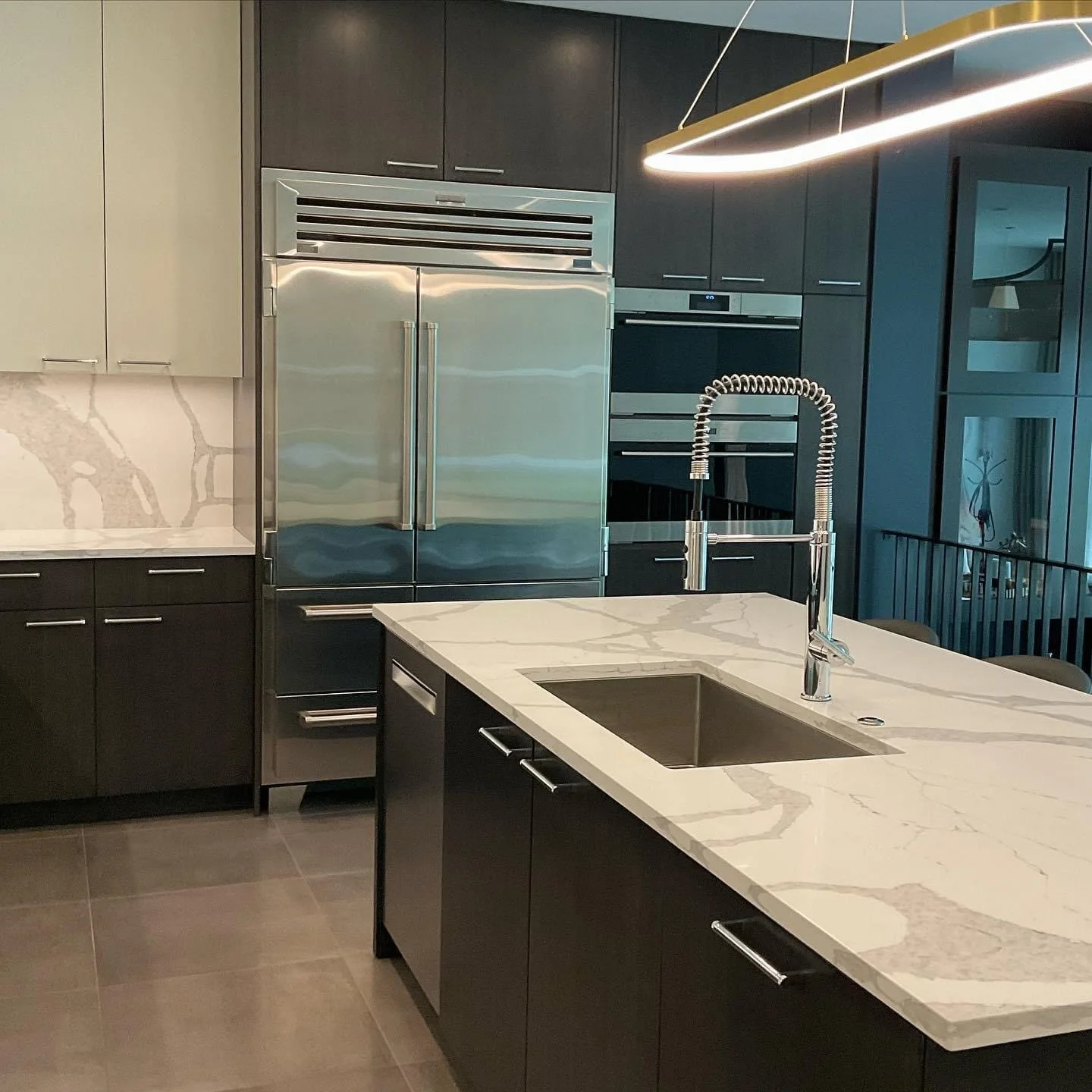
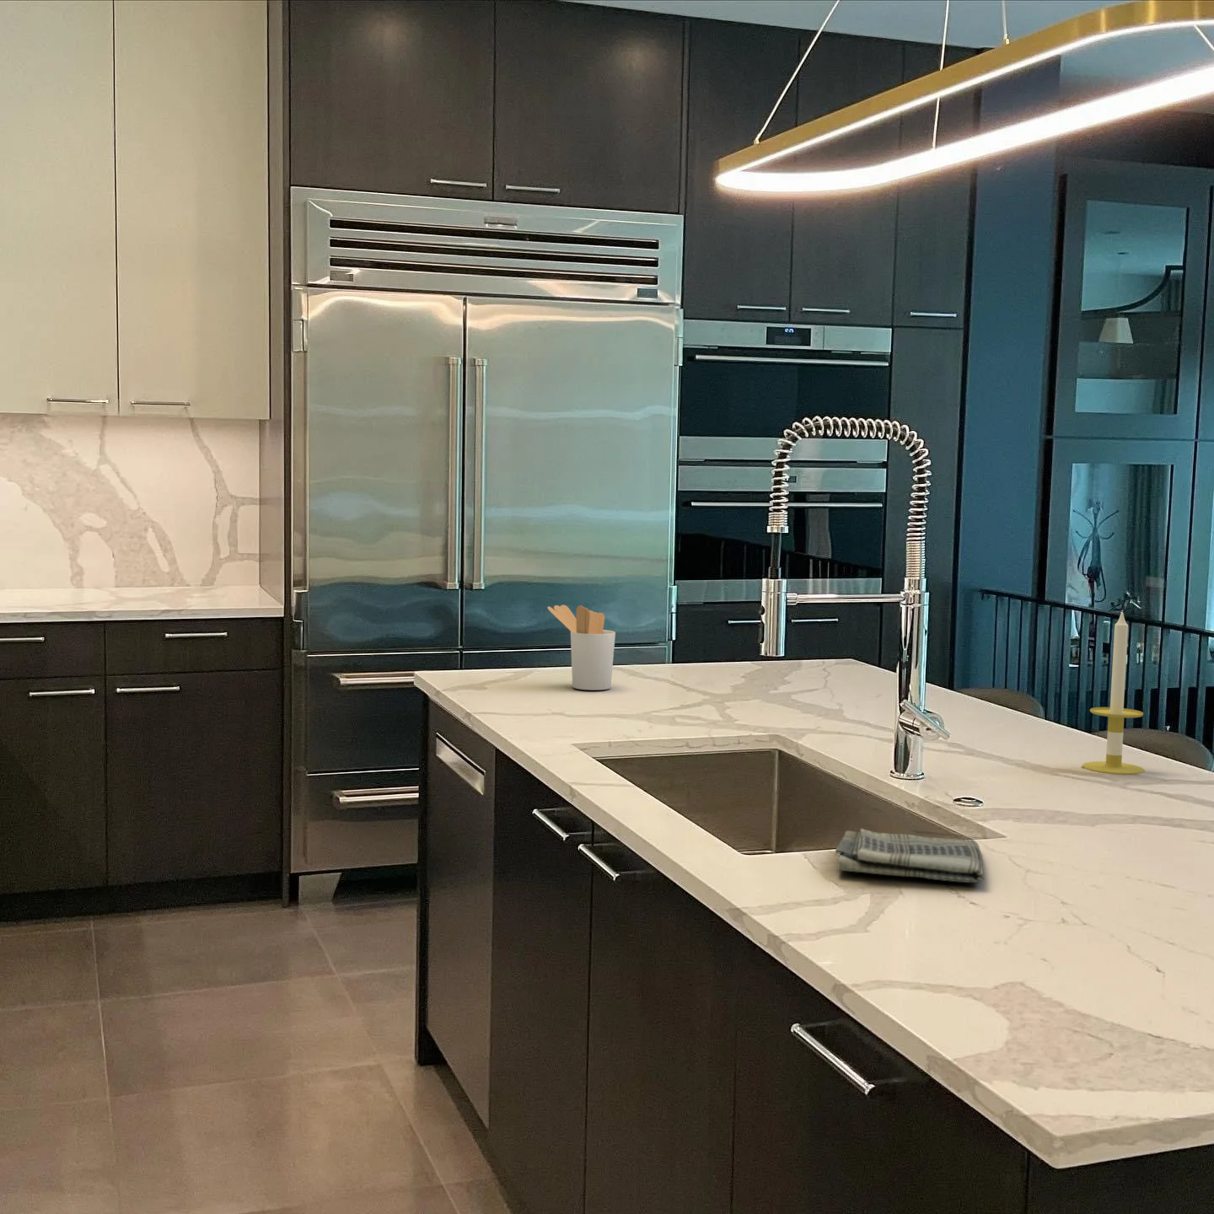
+ utensil holder [546,605,616,691]
+ candle [1082,609,1146,776]
+ dish towel [835,828,985,884]
